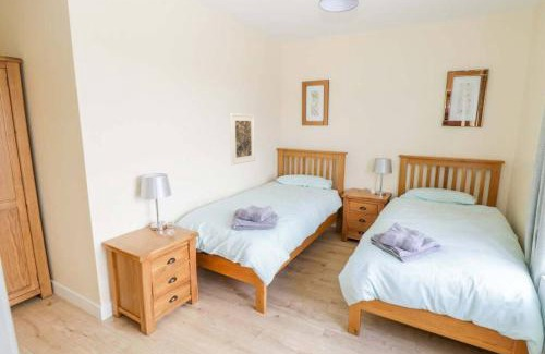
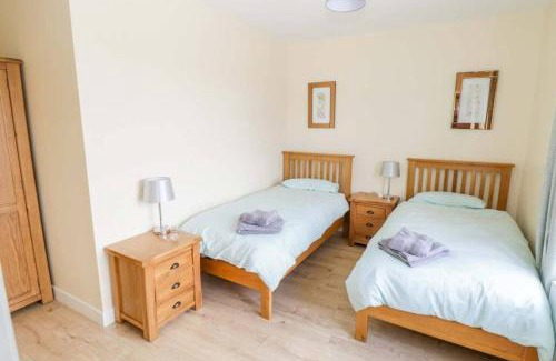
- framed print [229,112,256,166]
